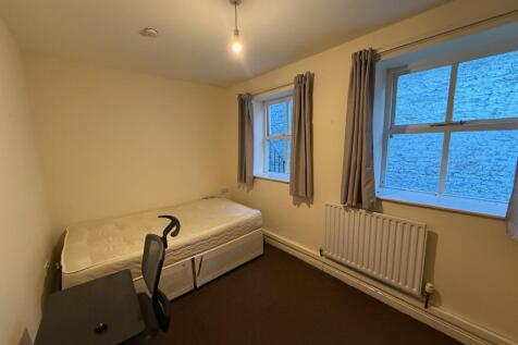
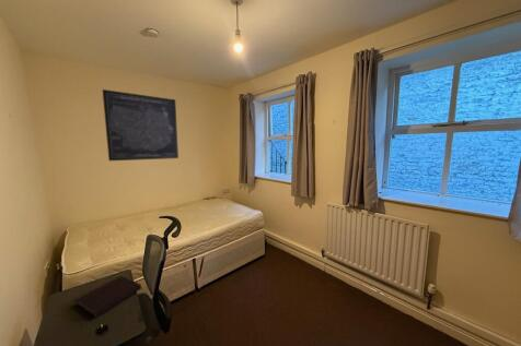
+ wall art [102,88,180,162]
+ notebook [73,275,142,319]
